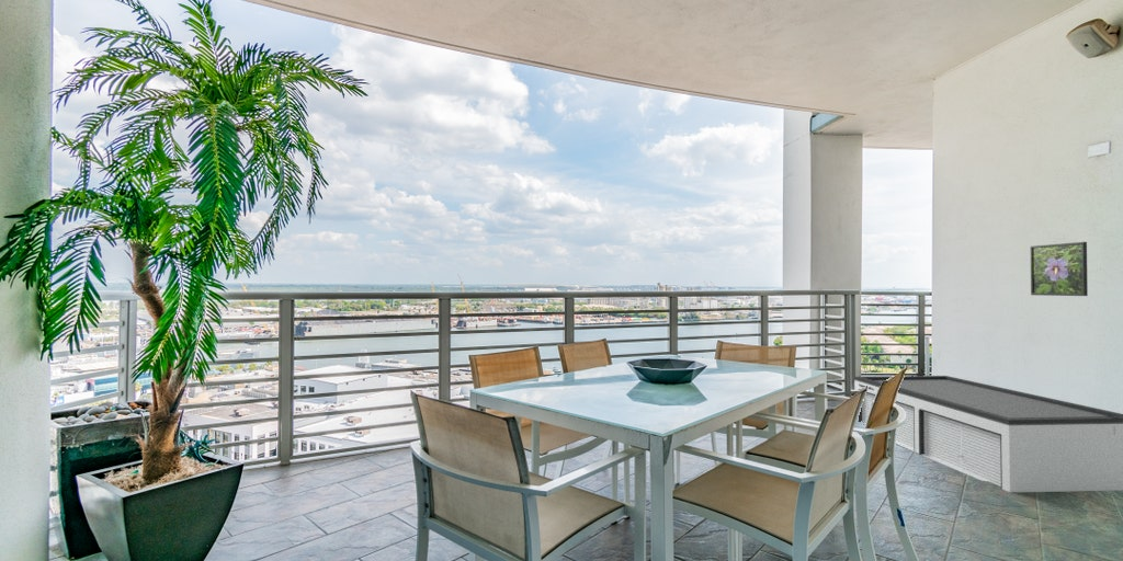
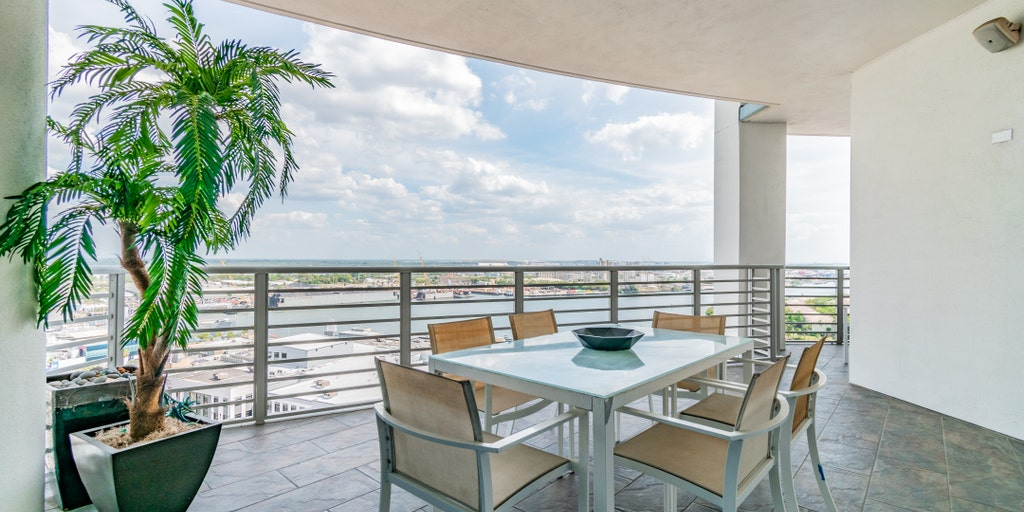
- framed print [1030,241,1089,297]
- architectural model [853,375,1123,493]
